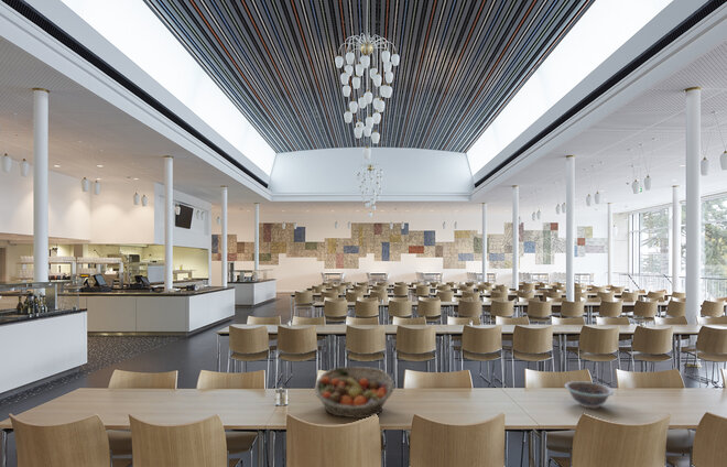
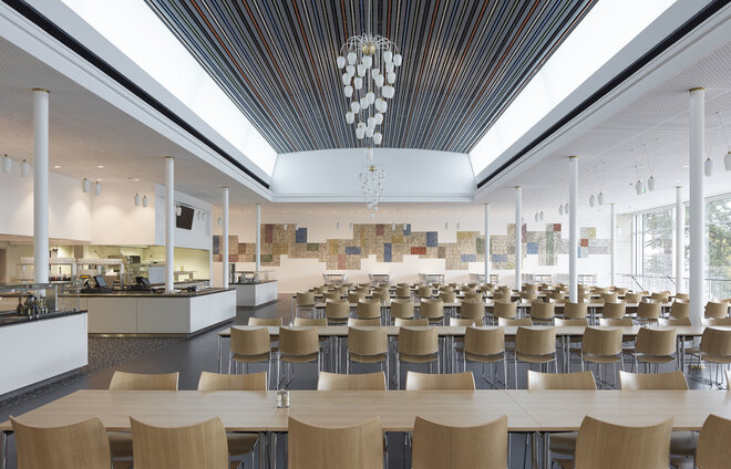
- decorative bowl [564,380,615,410]
- fruit basket [313,366,395,419]
